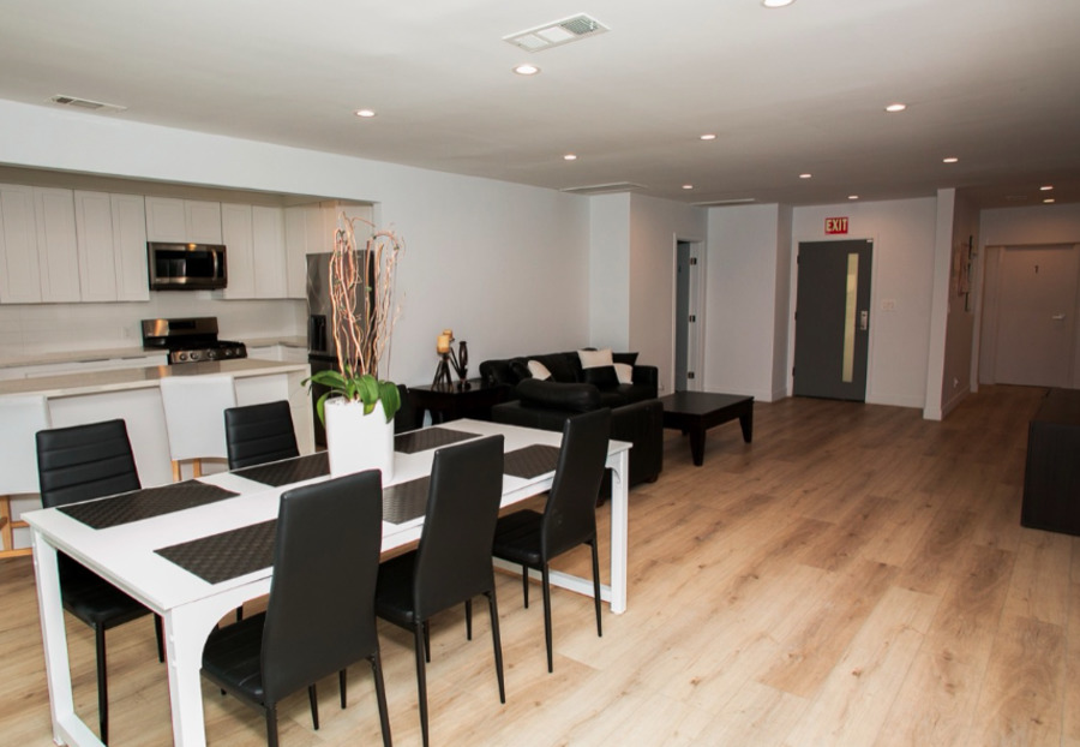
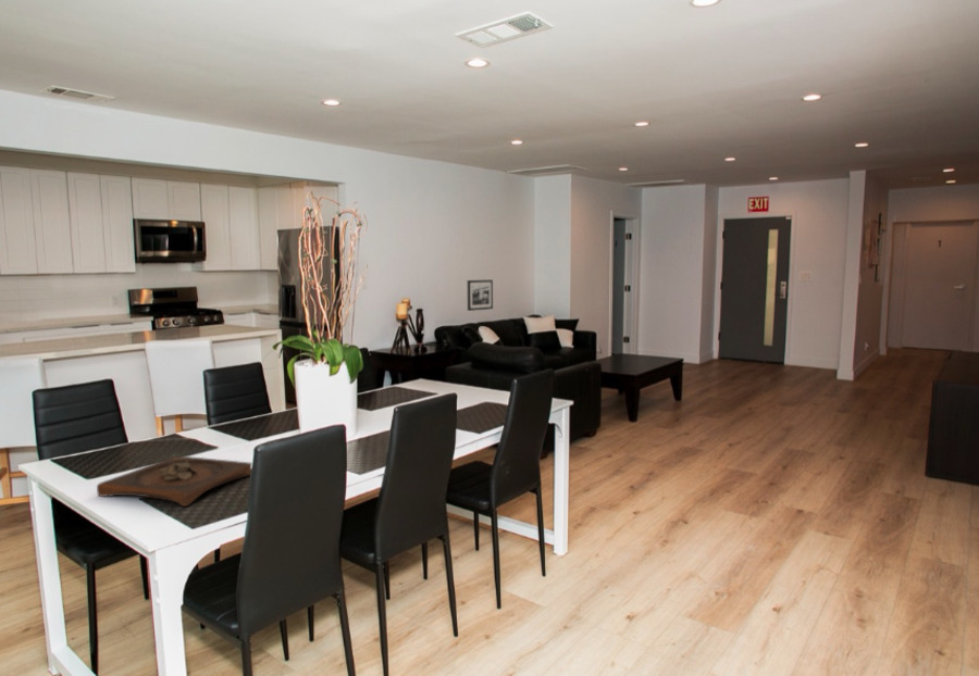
+ picture frame [467,279,494,312]
+ wooden tray [96,454,253,508]
